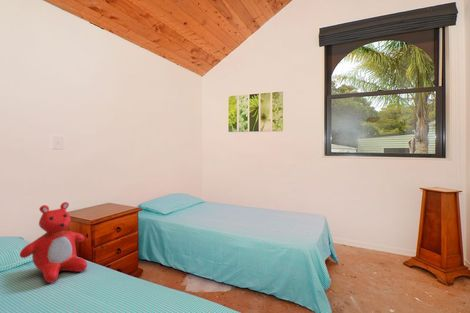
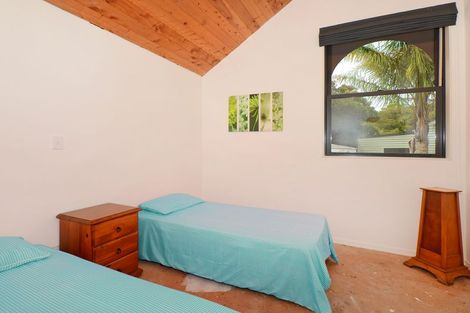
- stuffed toy [19,201,88,284]
